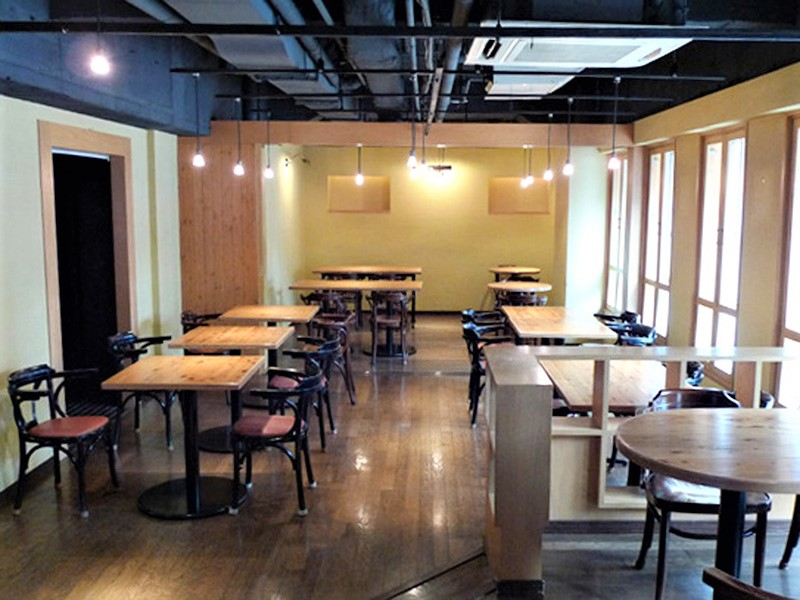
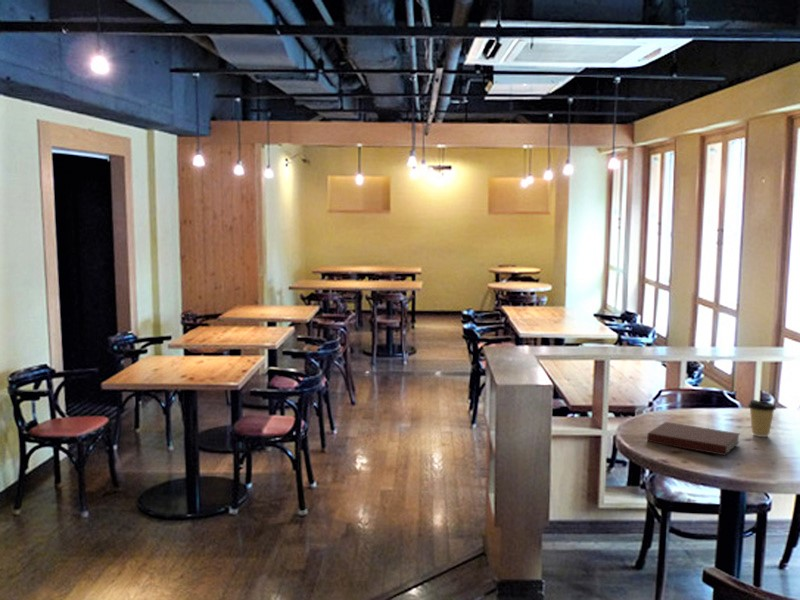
+ notebook [646,421,741,457]
+ coffee cup [747,399,777,438]
